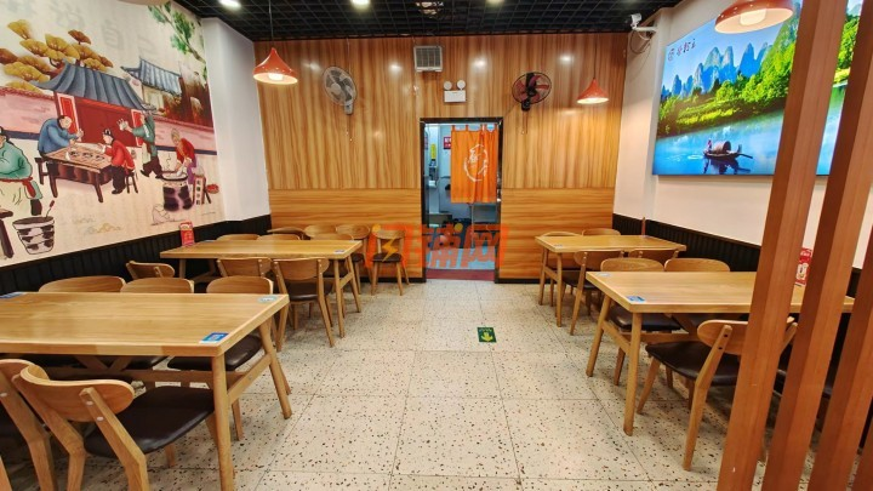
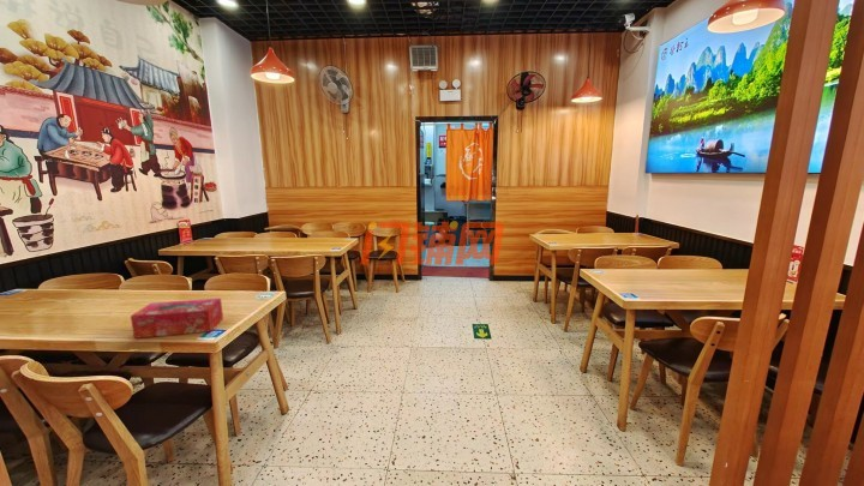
+ tissue box [130,298,224,340]
